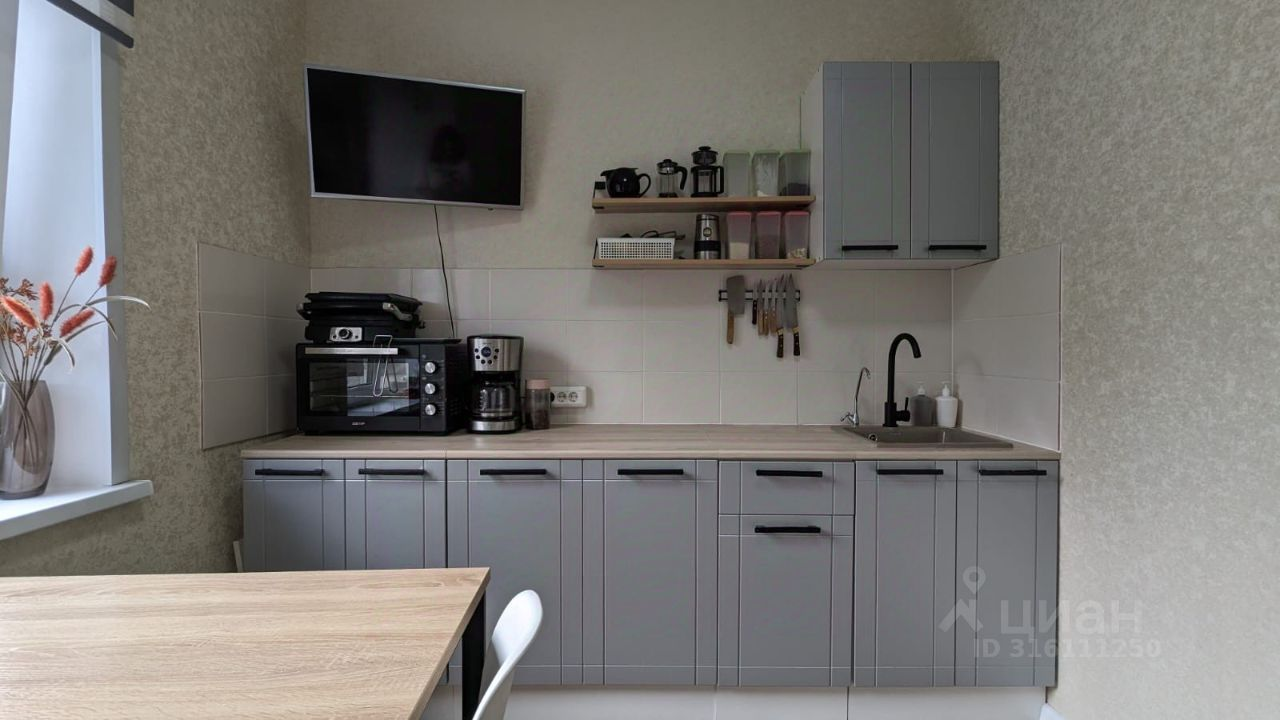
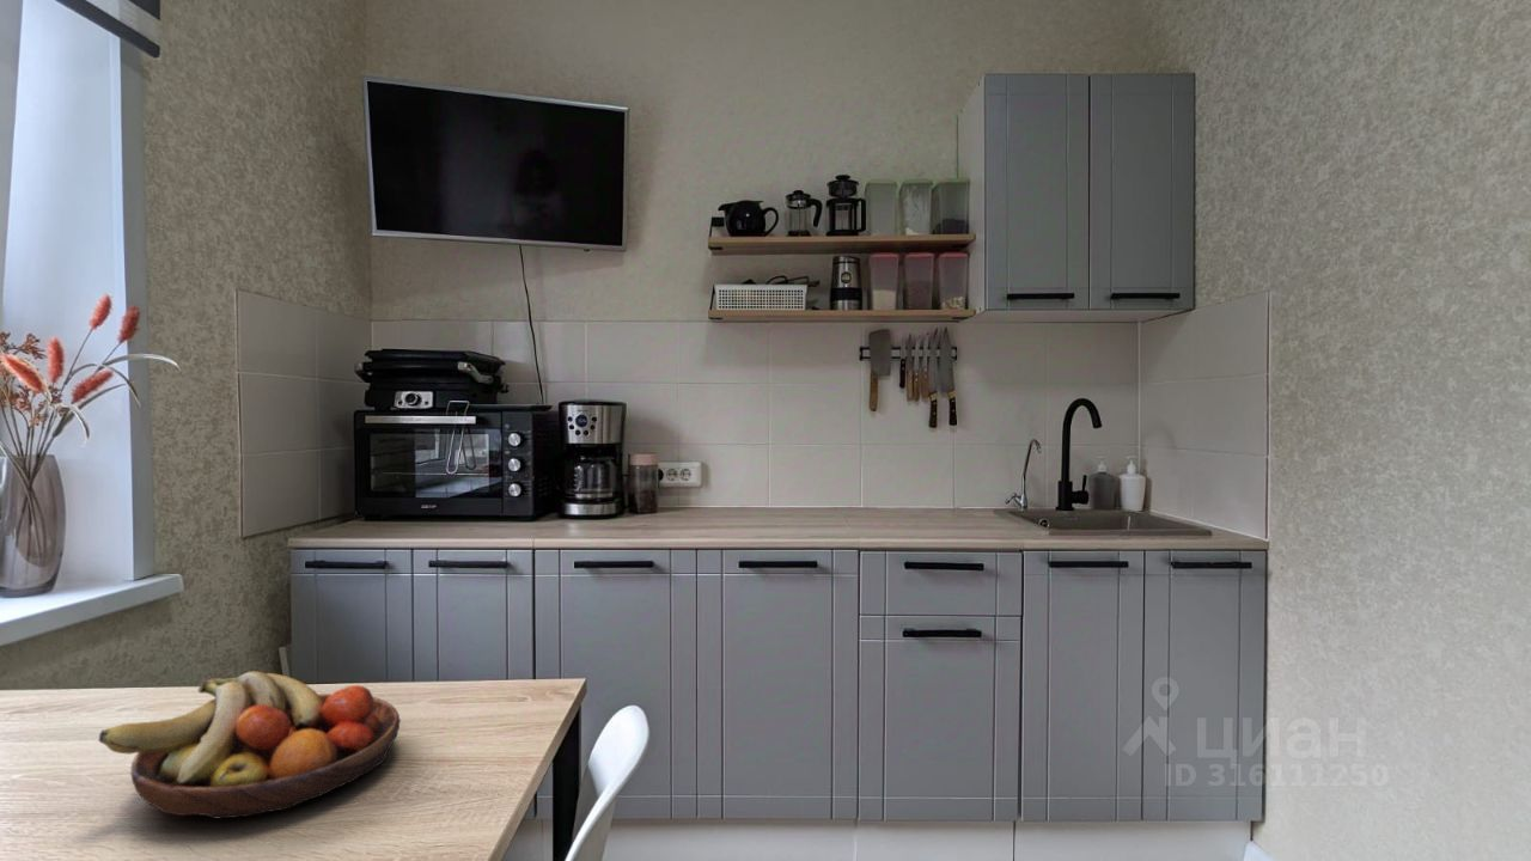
+ fruit bowl [98,670,402,820]
